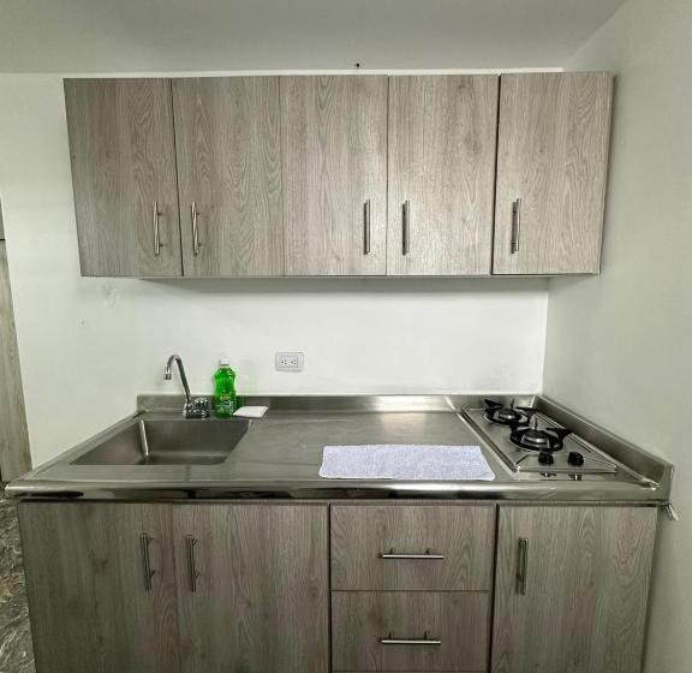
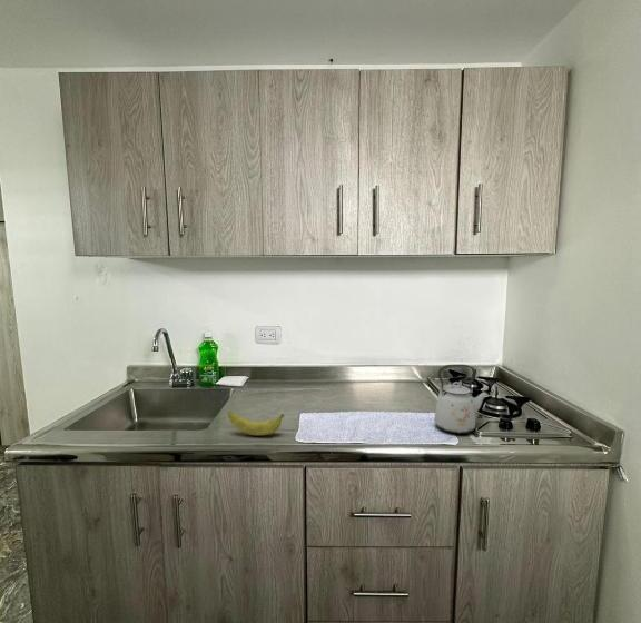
+ kettle [433,364,490,435]
+ banana [227,411,285,436]
